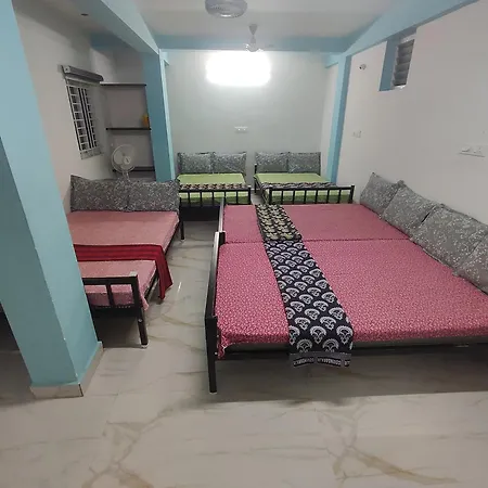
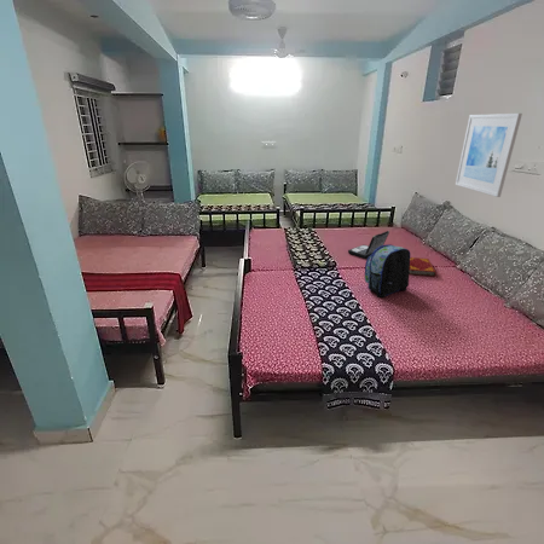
+ laptop [347,230,390,260]
+ hardback book [409,256,436,278]
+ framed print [455,112,523,198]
+ backpack [364,243,411,299]
